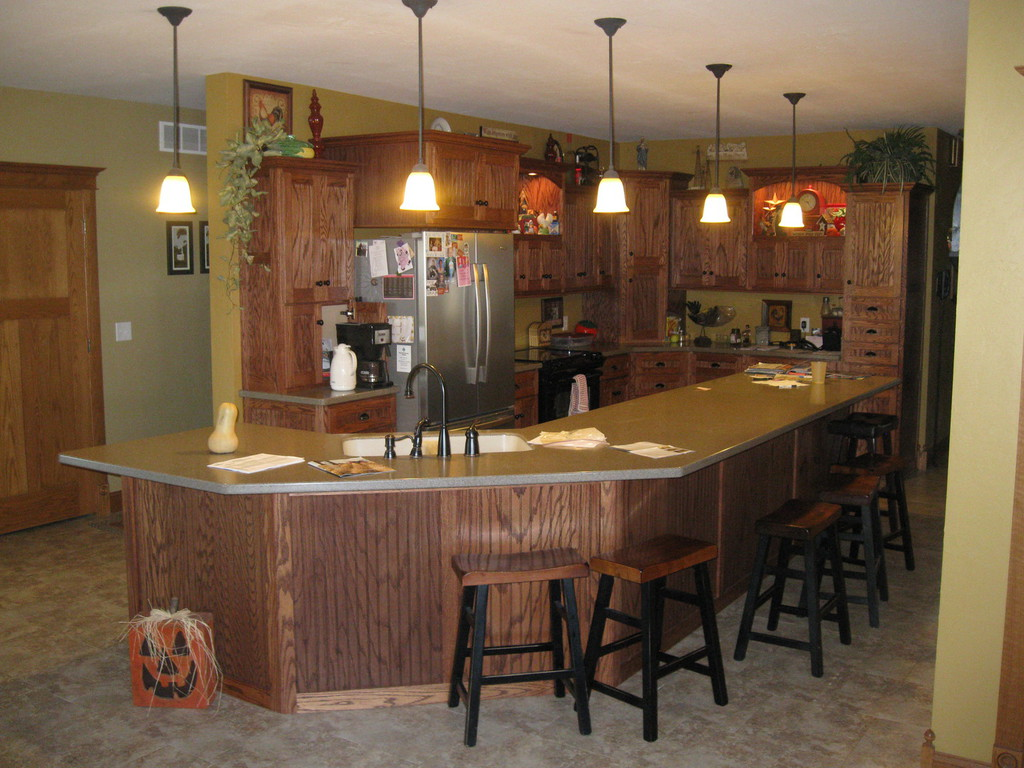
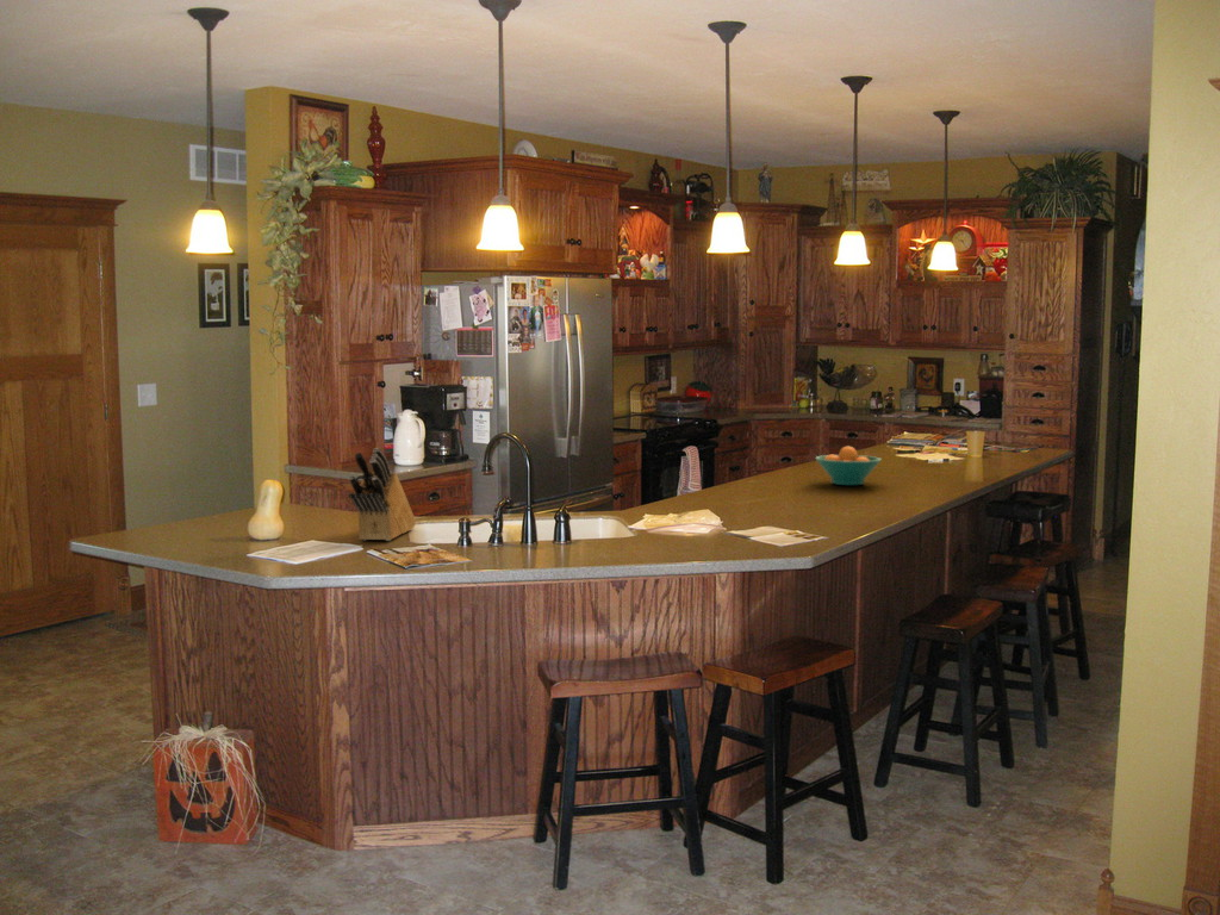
+ knife block [347,447,417,542]
+ fruit bowl [814,446,883,486]
